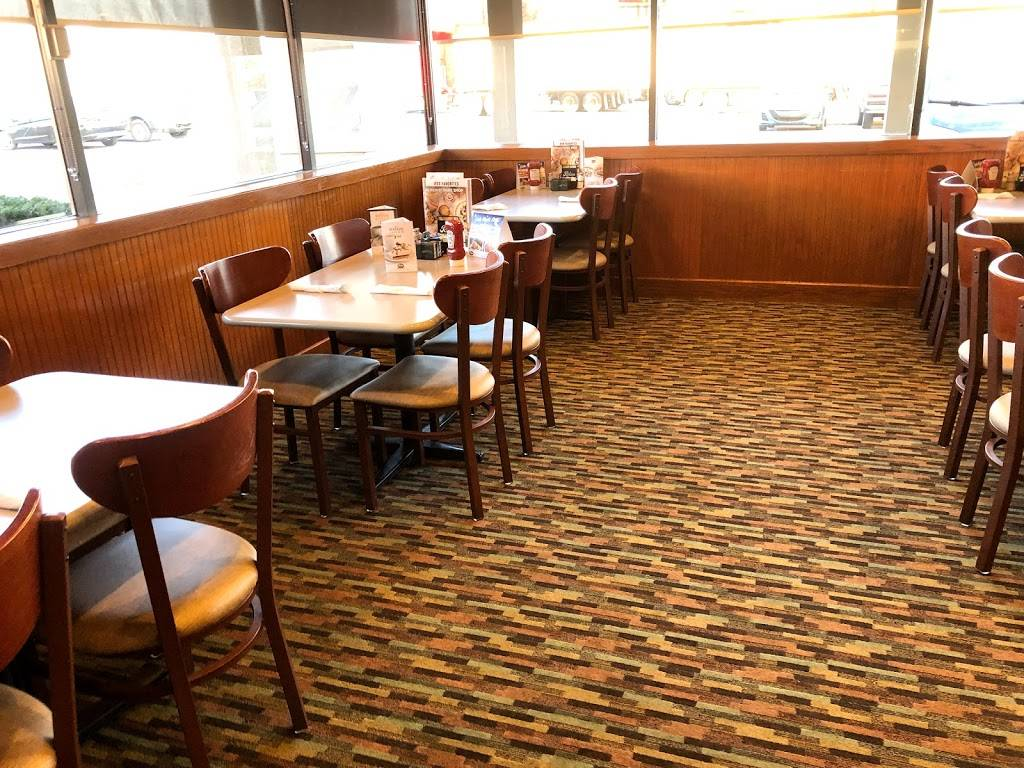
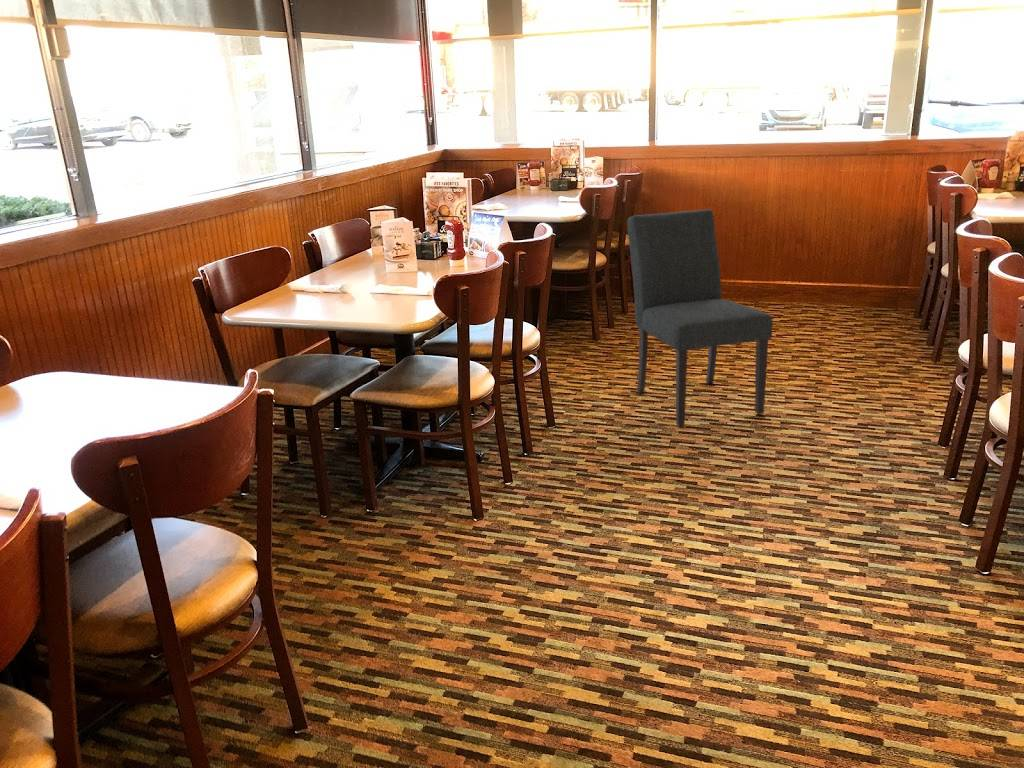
+ chair [626,208,774,427]
